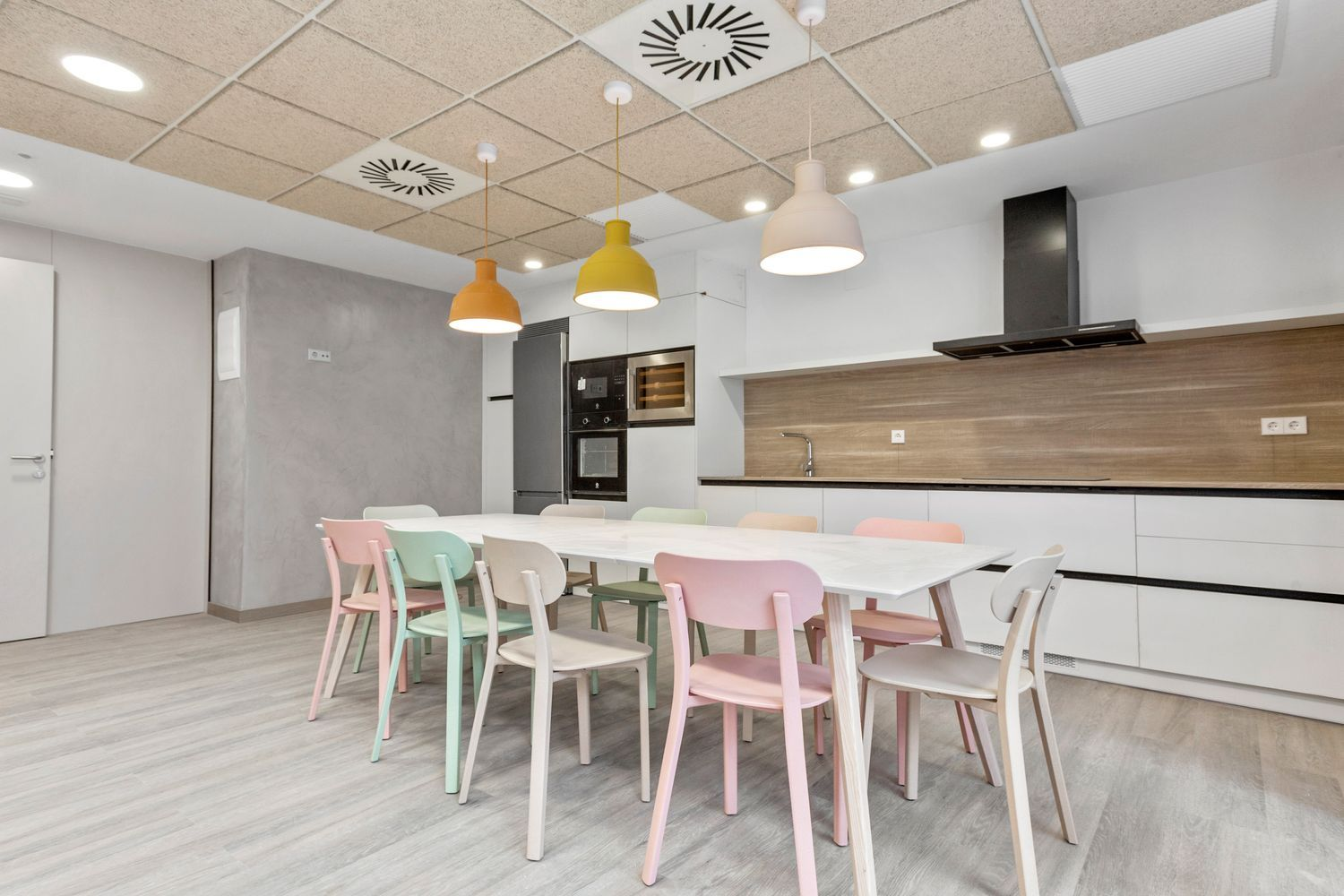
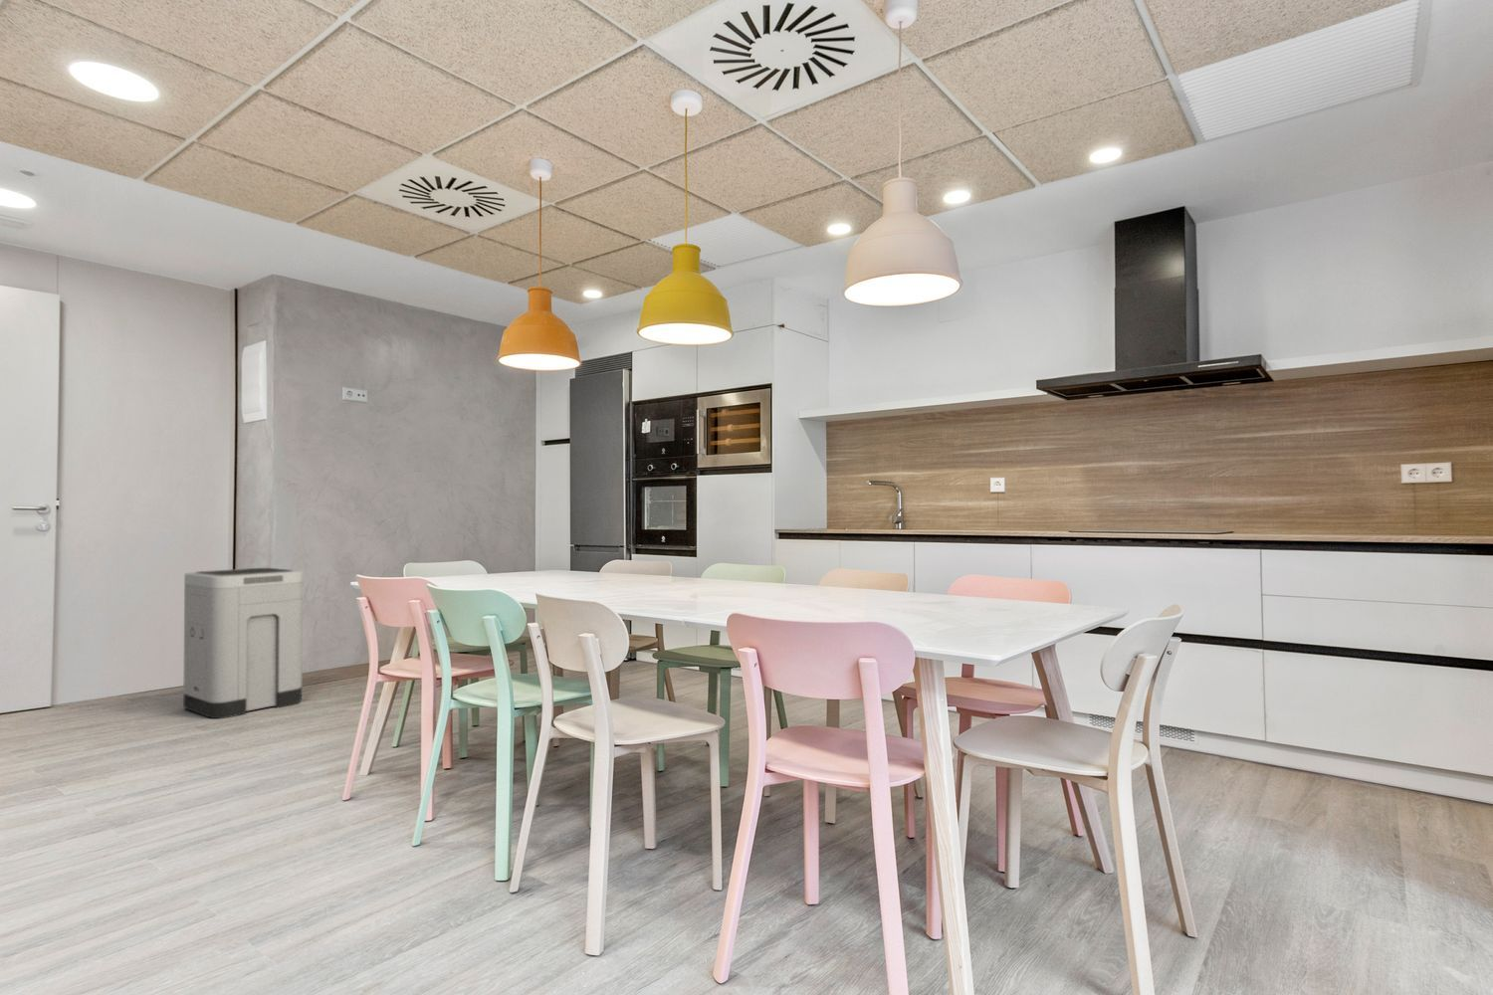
+ trash can [182,567,303,720]
